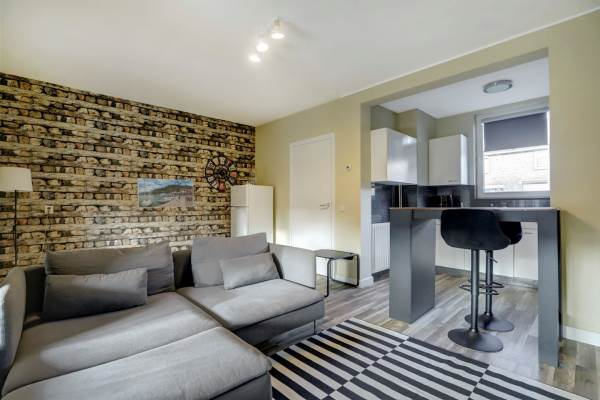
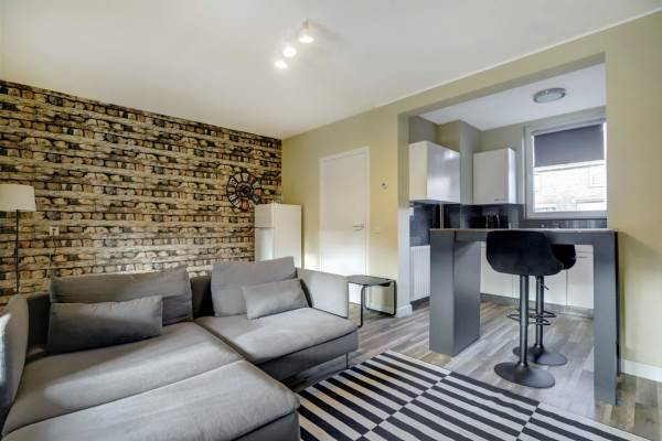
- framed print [137,177,194,209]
